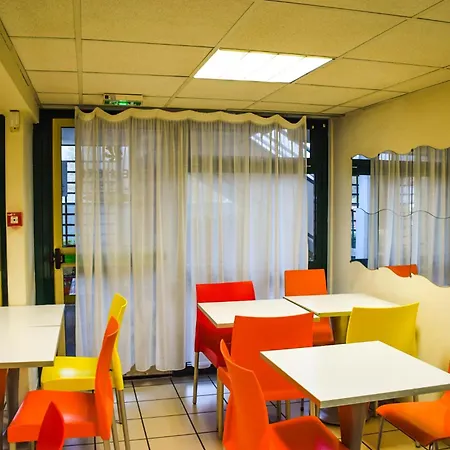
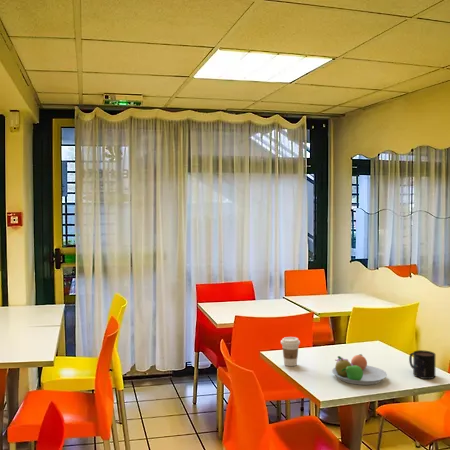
+ coffee cup [280,336,301,367]
+ fruit bowl [331,353,388,386]
+ mug [408,349,436,380]
